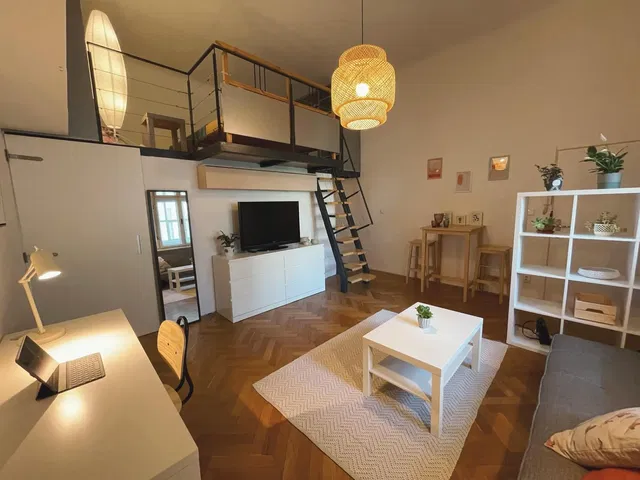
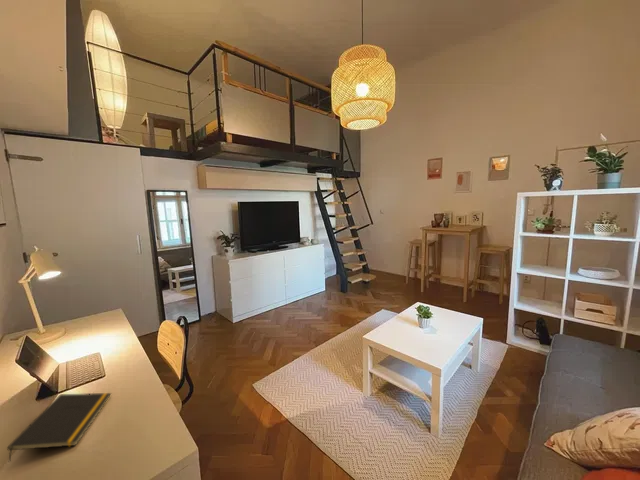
+ notepad [6,392,112,463]
